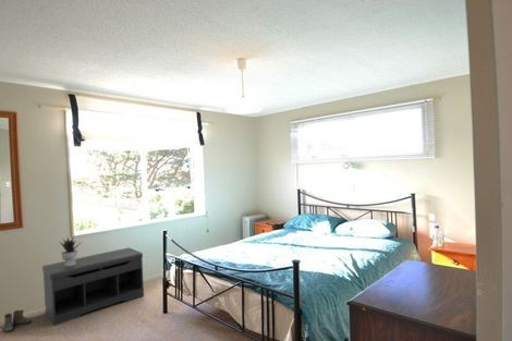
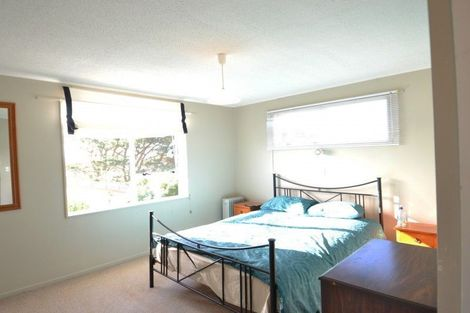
- boots [3,309,33,333]
- bench [41,246,145,327]
- potted plant [58,235,84,266]
